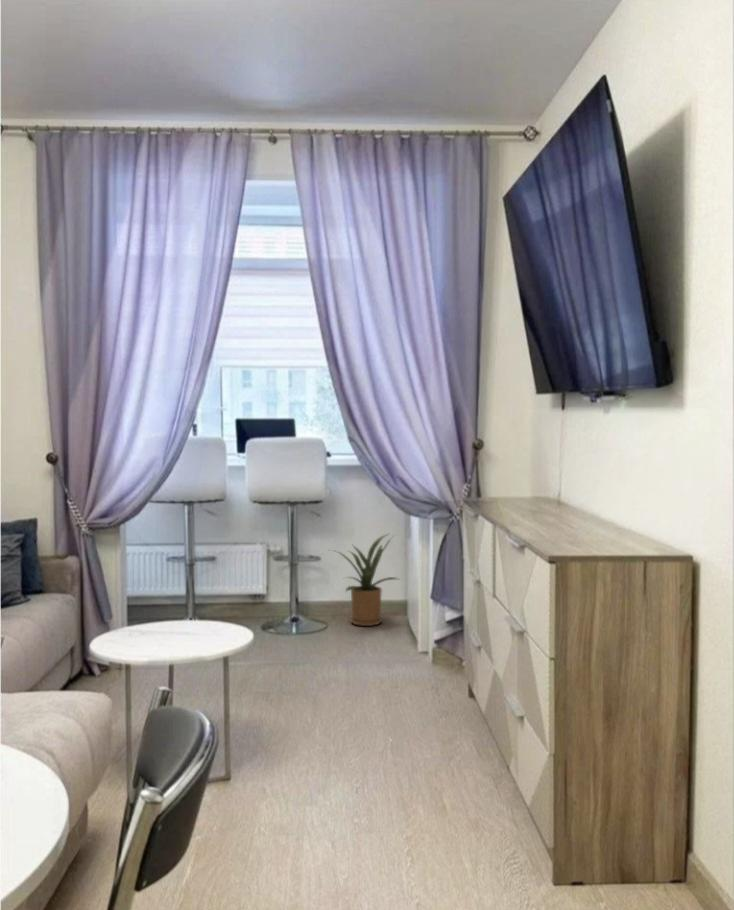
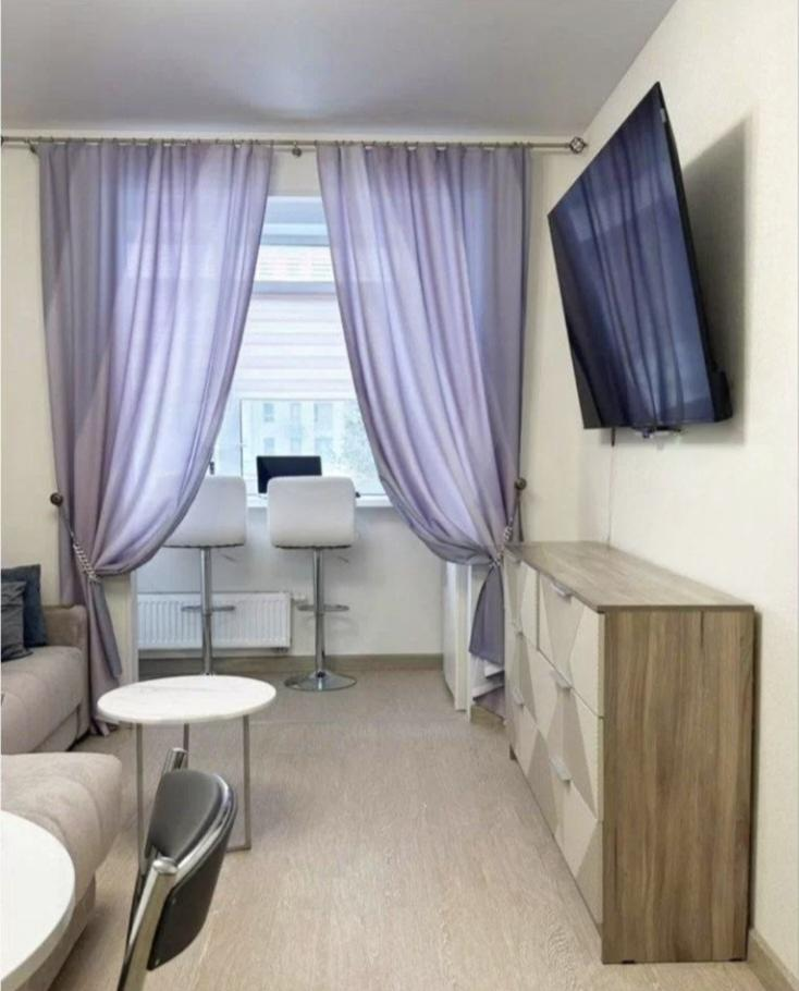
- house plant [329,533,402,627]
